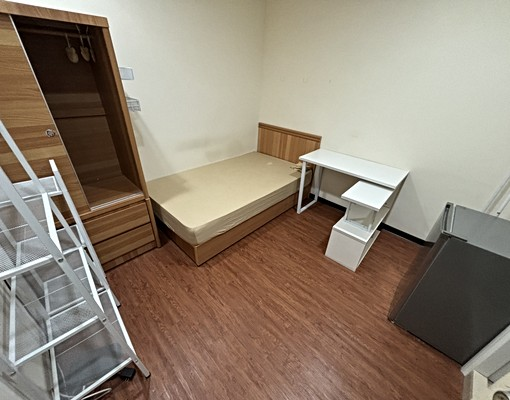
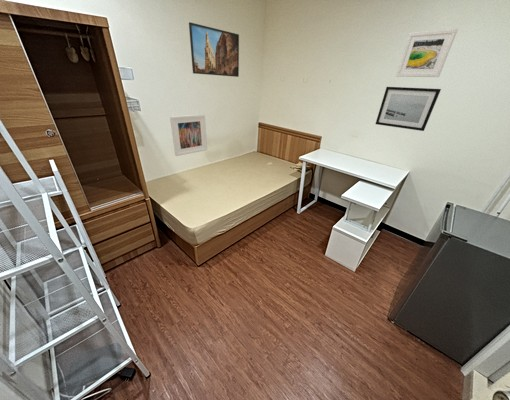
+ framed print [169,113,208,157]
+ wall art [375,86,442,132]
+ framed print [188,21,240,78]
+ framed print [395,28,459,78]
